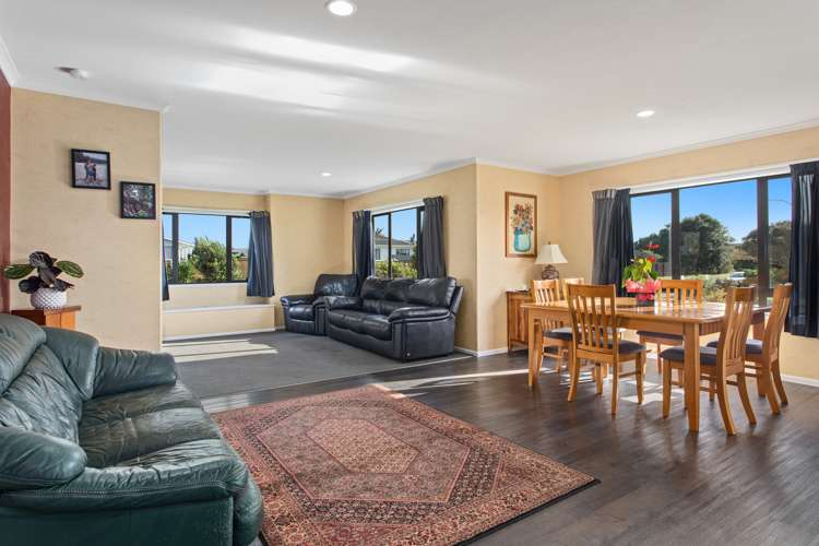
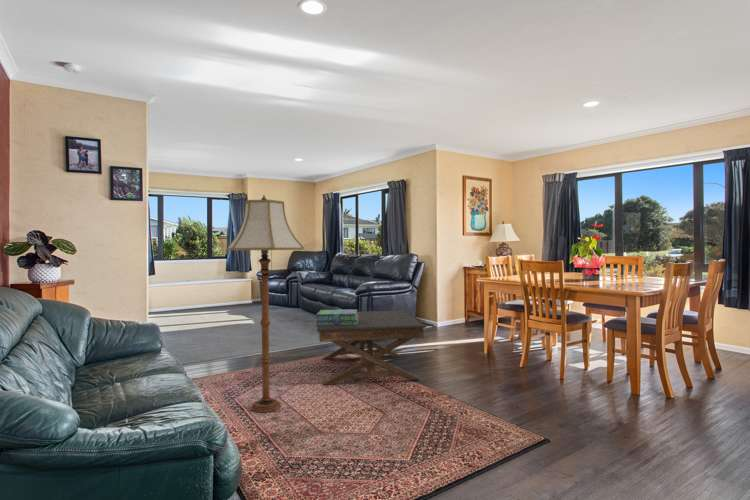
+ stack of books [315,308,359,327]
+ coffee table [315,309,427,386]
+ floor lamp [225,194,305,413]
